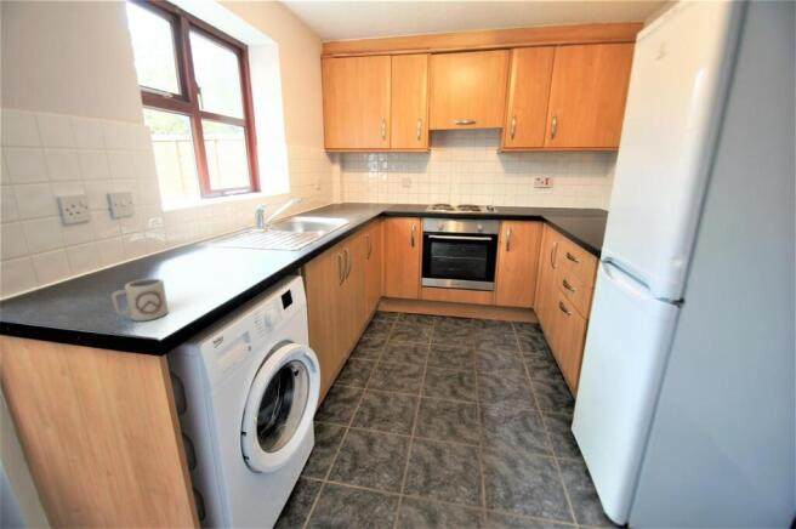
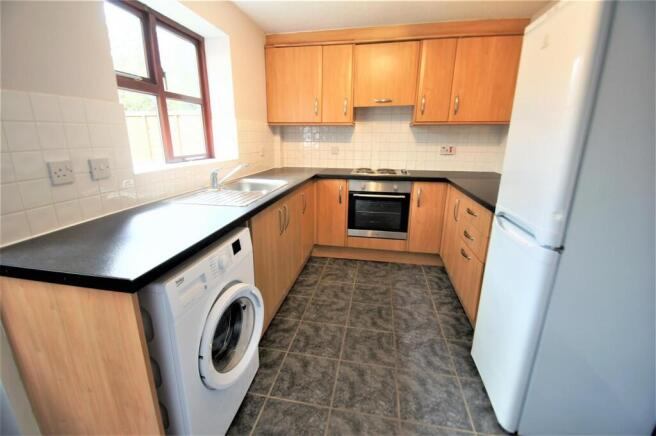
- cup [110,278,170,323]
